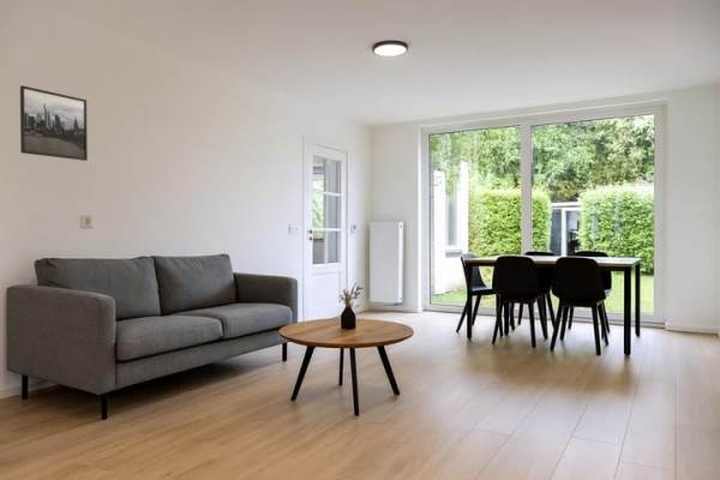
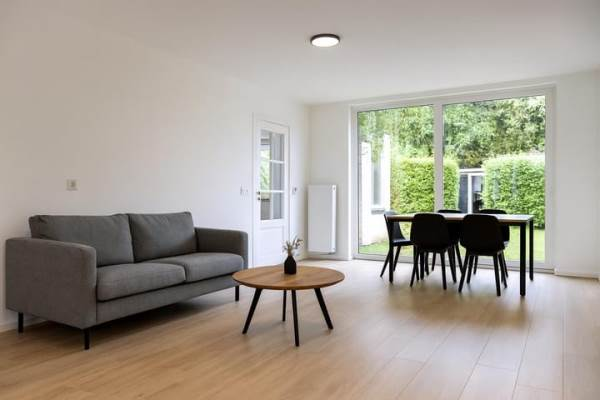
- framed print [19,84,89,162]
